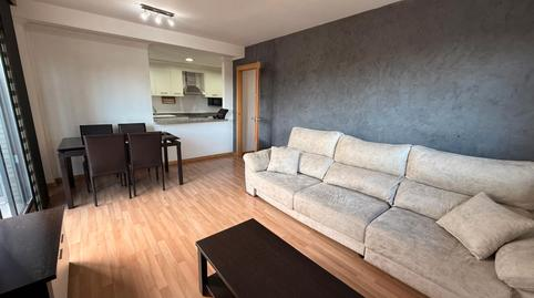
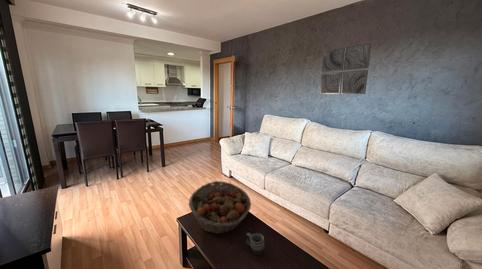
+ mug [245,232,265,256]
+ wall art [319,42,372,95]
+ fruit basket [188,180,252,235]
